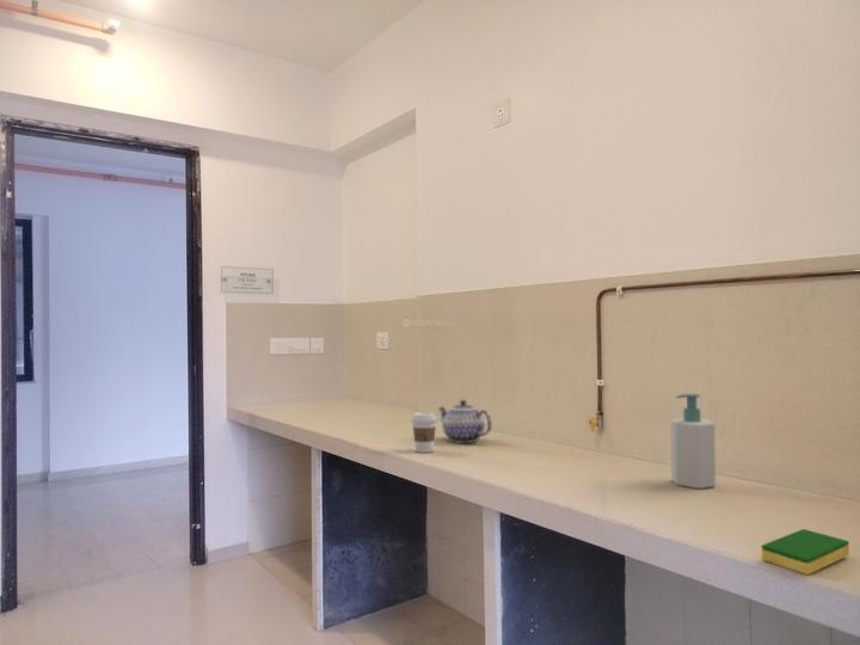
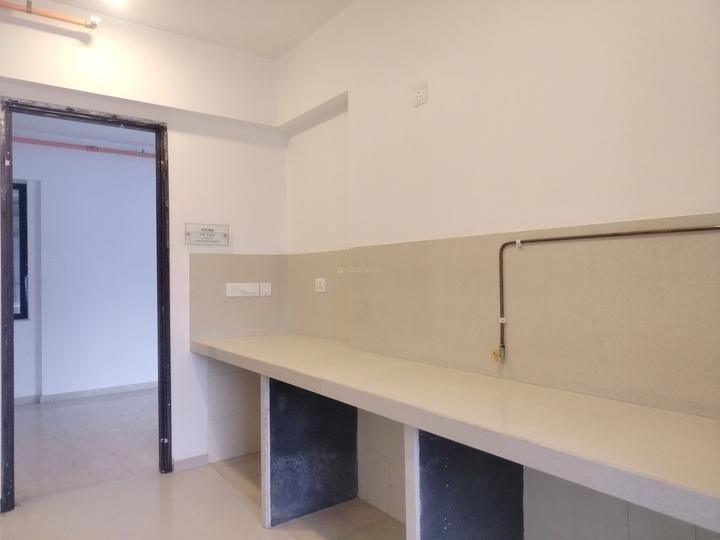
- coffee cup [410,411,440,454]
- soap bottle [669,393,717,490]
- dish sponge [761,528,850,576]
- teapot [437,399,493,444]
